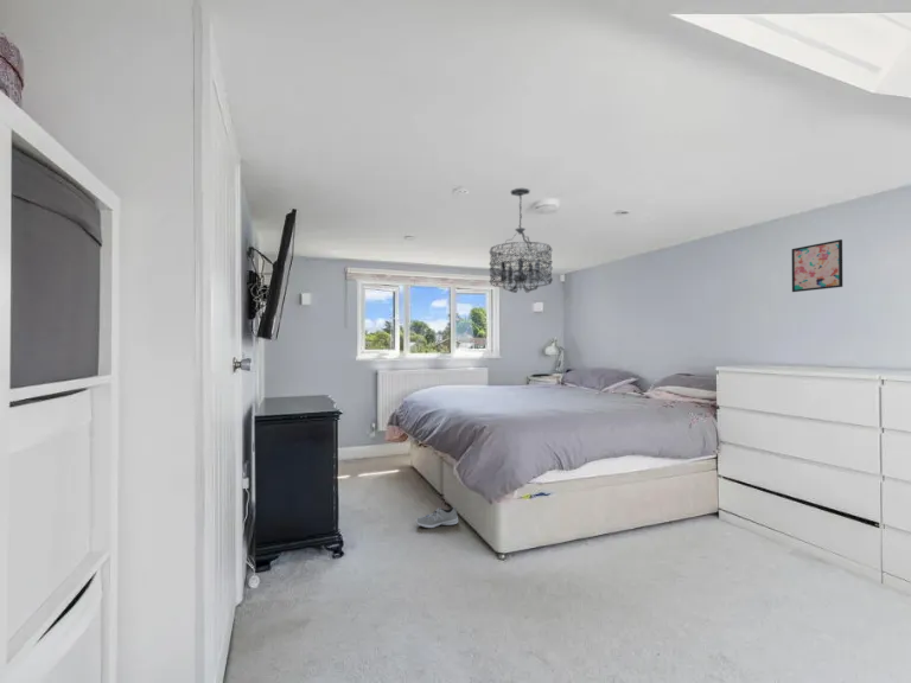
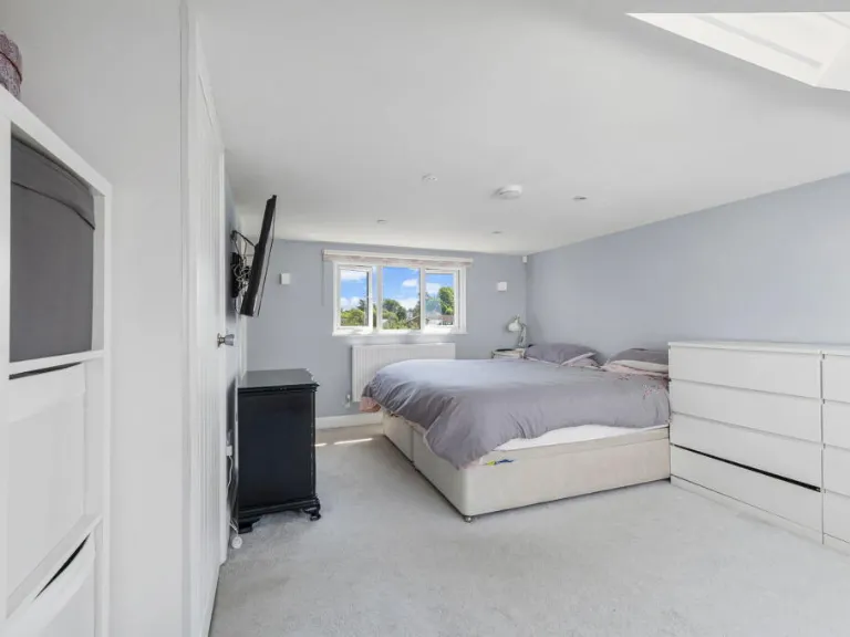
- sneaker [415,506,459,529]
- chandelier [488,187,554,294]
- wall art [791,238,843,293]
